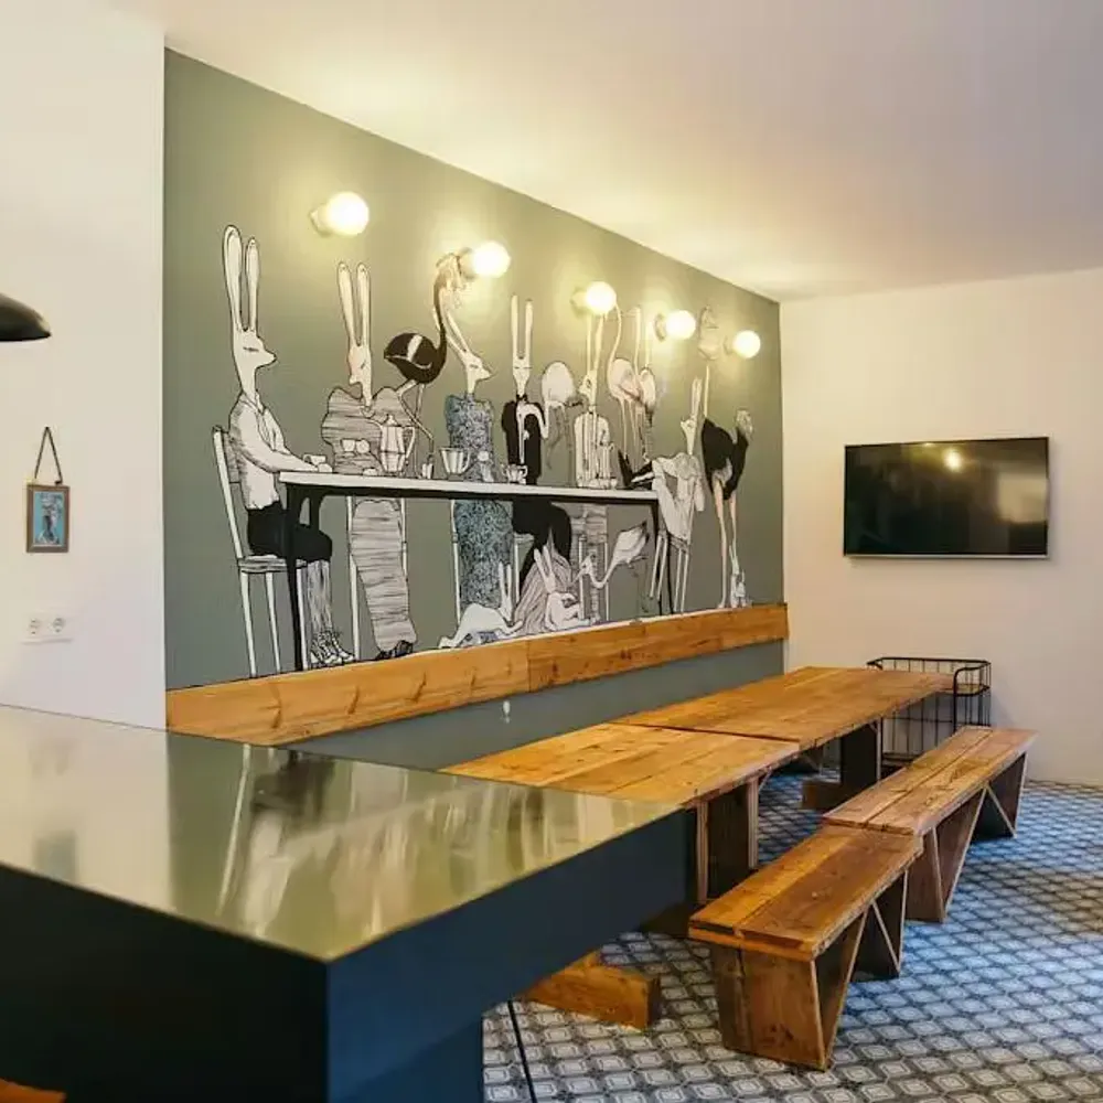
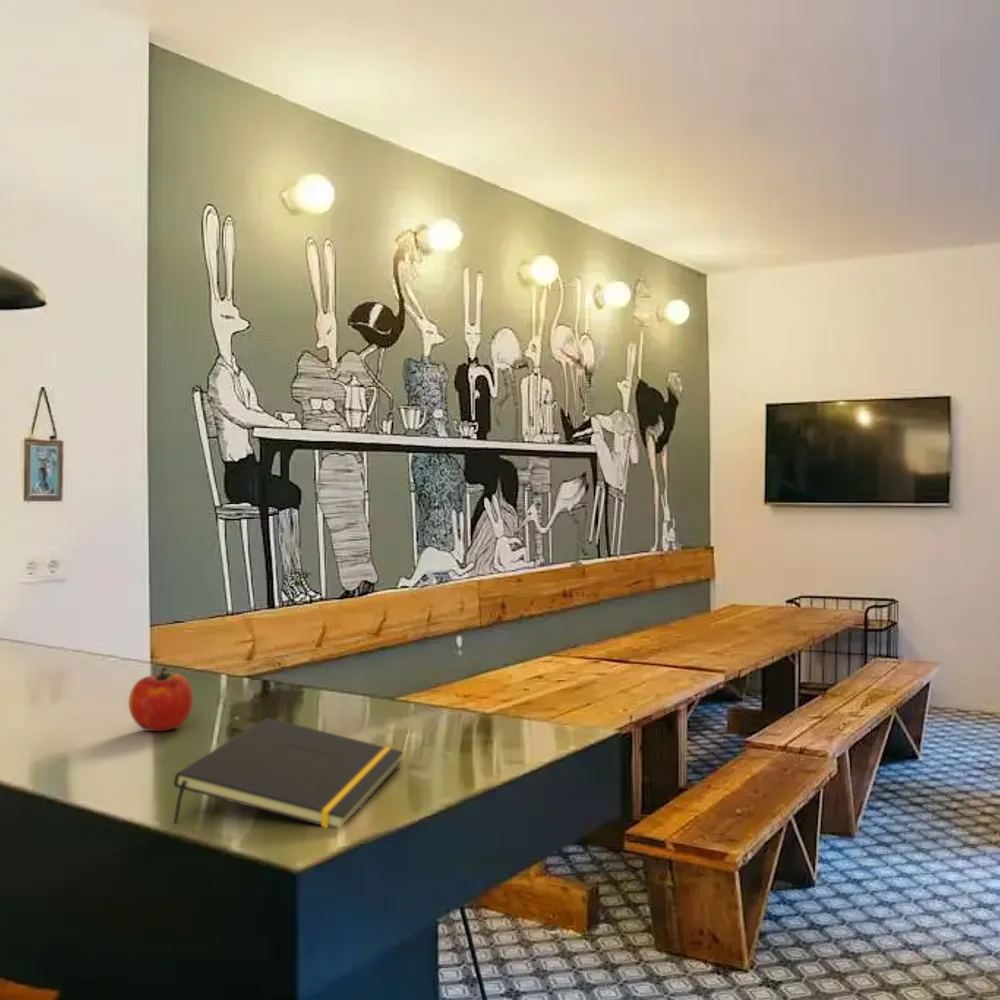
+ fruit [128,667,194,732]
+ notepad [172,717,404,829]
